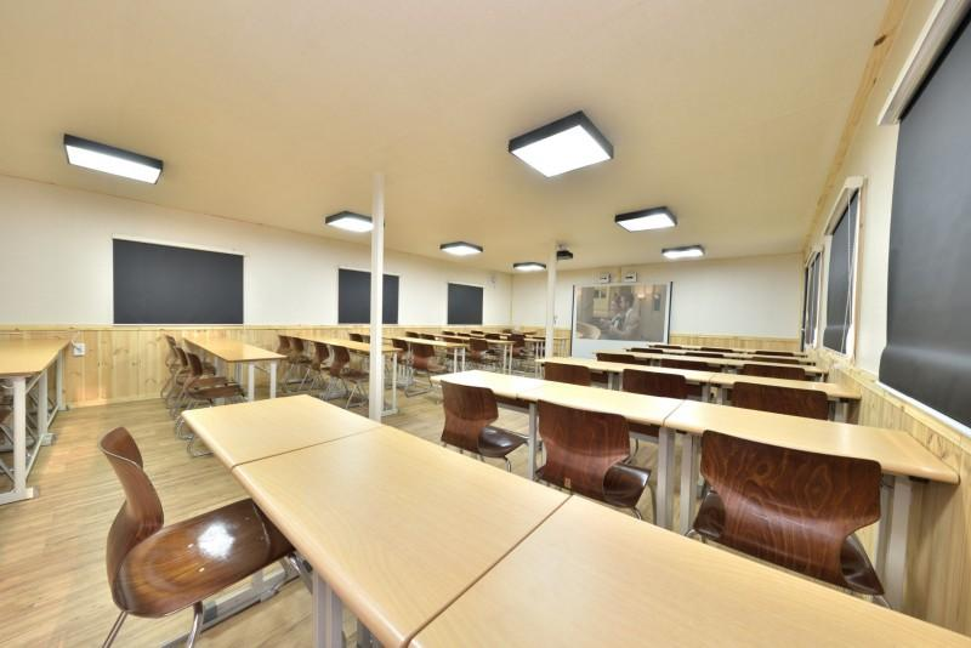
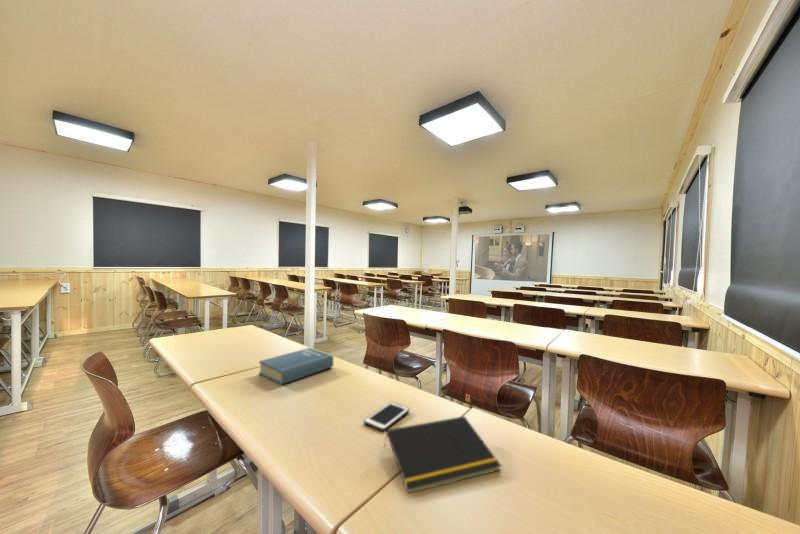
+ book [258,347,334,386]
+ cell phone [363,401,410,432]
+ notepad [383,415,502,494]
